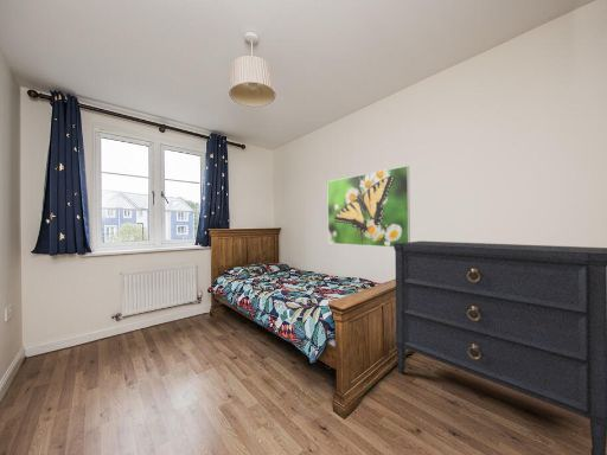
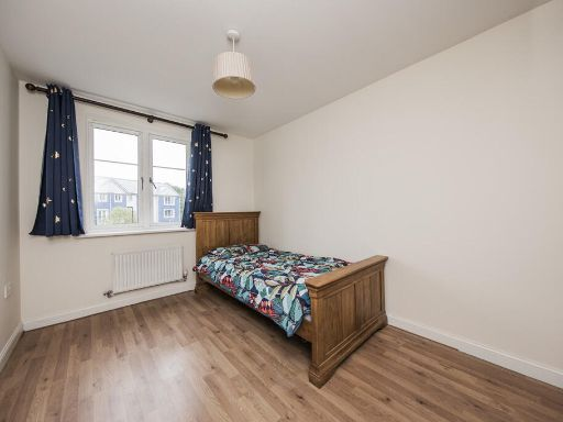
- dresser [392,241,607,455]
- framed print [326,165,411,248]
